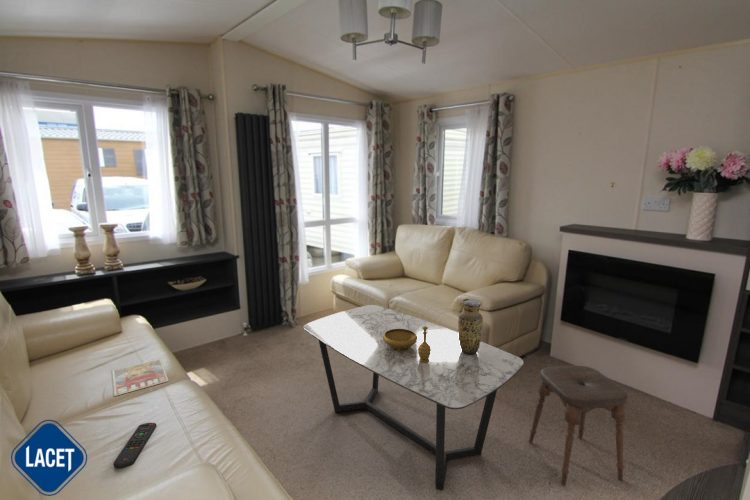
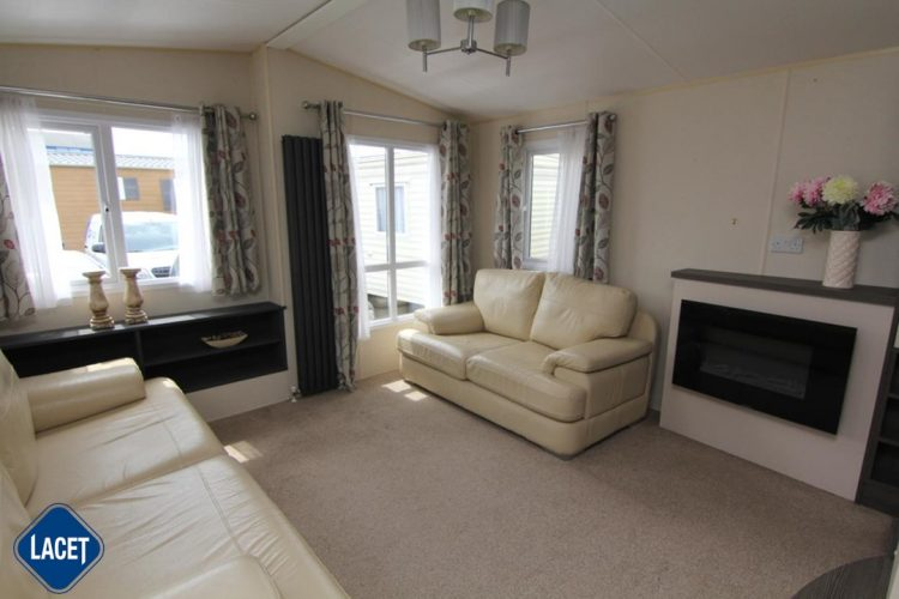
- vase [457,298,484,355]
- magazine [111,357,170,397]
- stool [528,365,629,487]
- coffee table [302,304,524,491]
- decorative bowl [383,326,431,362]
- remote control [112,422,158,469]
